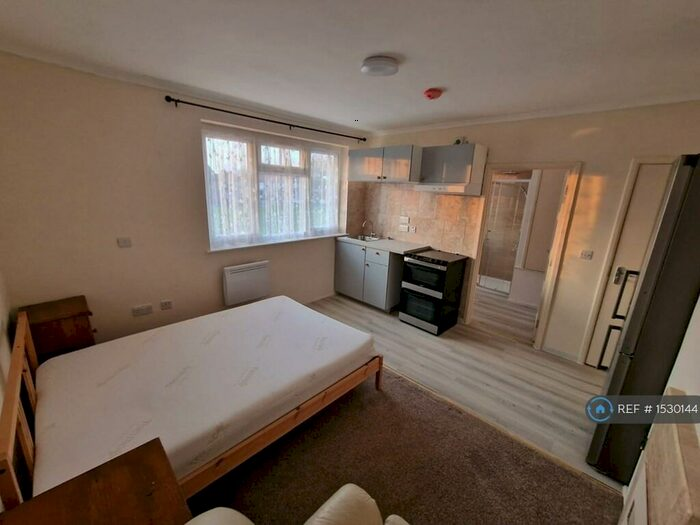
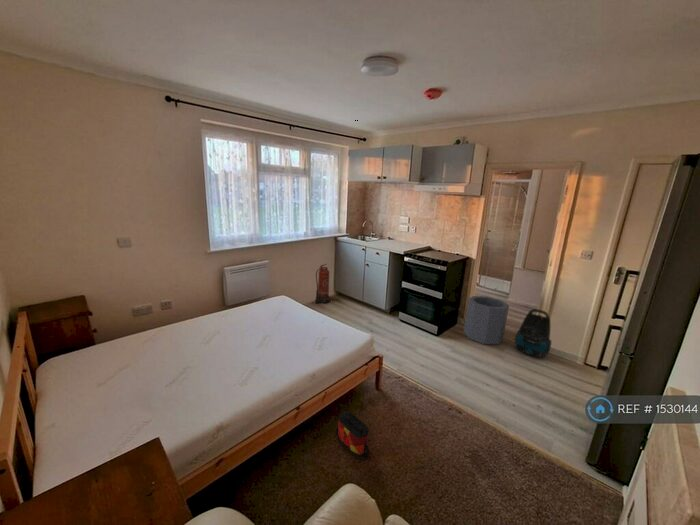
+ trash can [463,295,510,346]
+ fire extinguisher [314,263,332,304]
+ bag [335,411,370,460]
+ vacuum cleaner [514,308,552,358]
